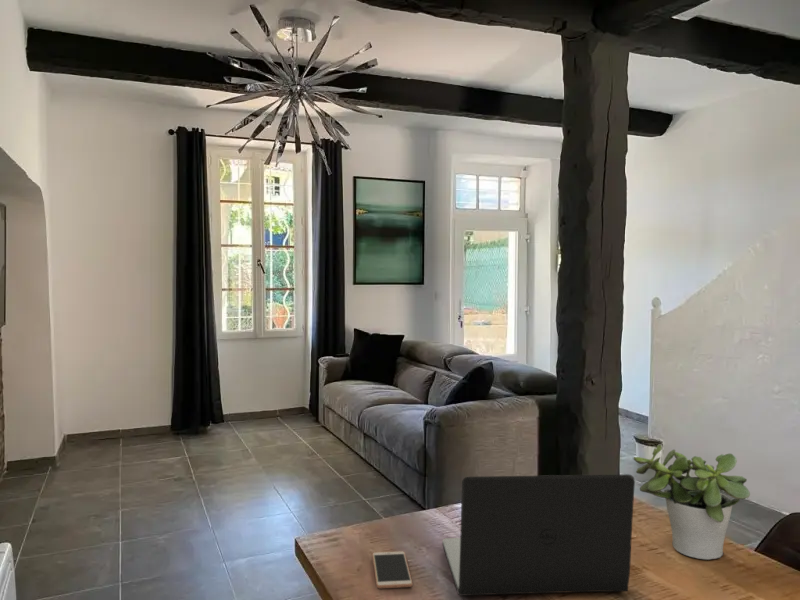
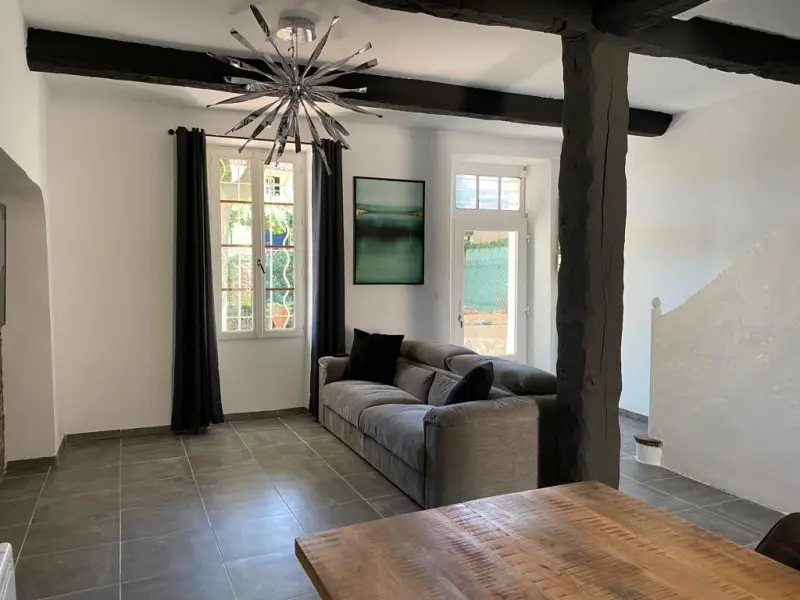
- potted plant [633,444,751,561]
- smartphone [371,550,414,589]
- laptop [441,473,636,597]
